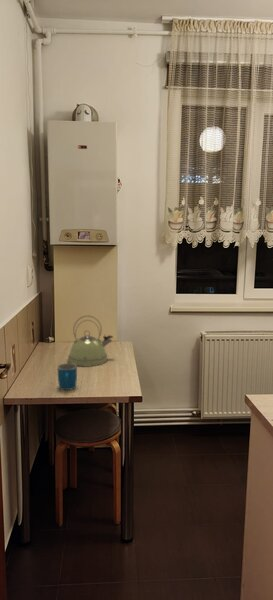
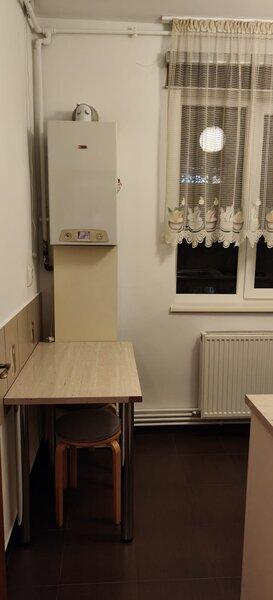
- mug [57,362,78,391]
- kettle [66,314,114,368]
